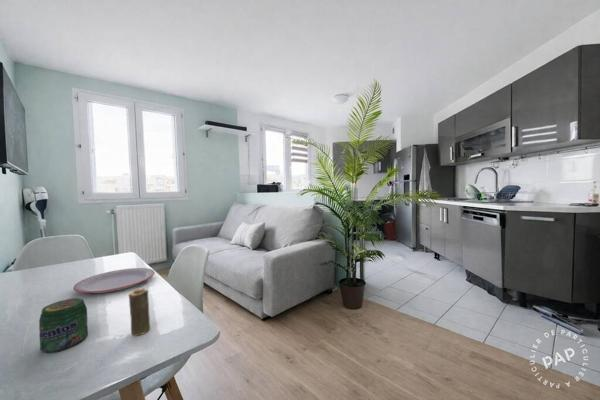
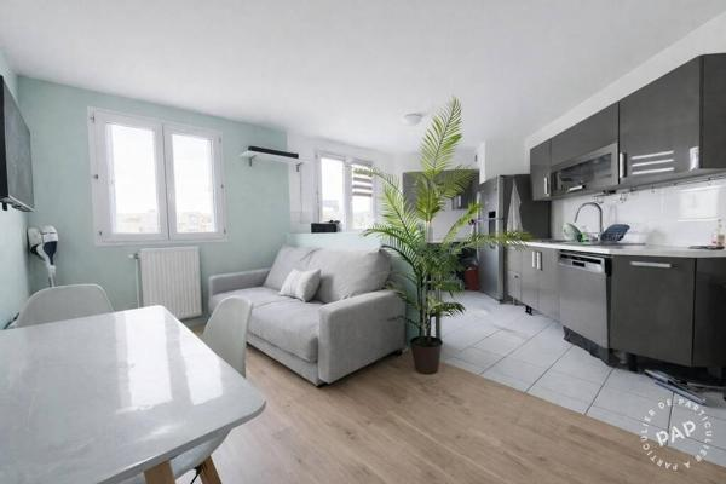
- jar [38,297,89,354]
- candle [128,288,151,337]
- plate [72,267,155,294]
